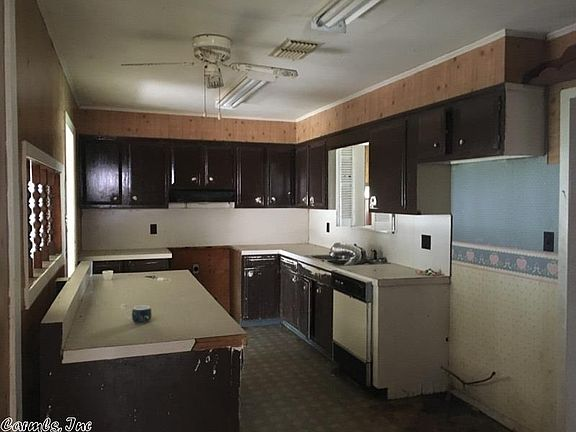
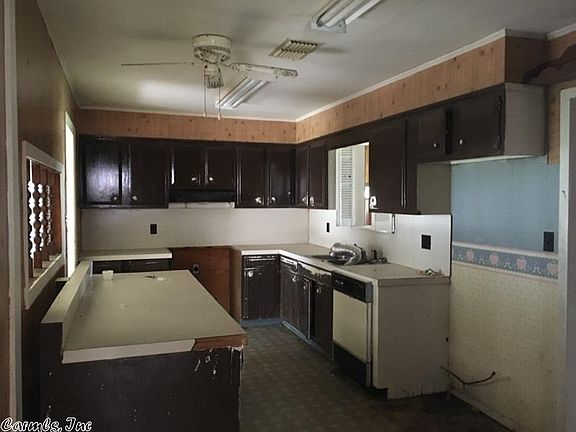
- mug [124,305,152,325]
